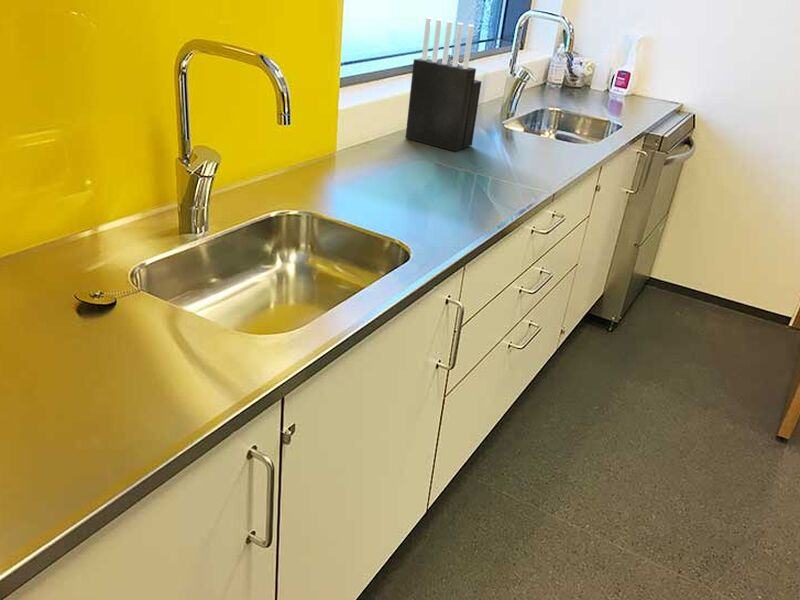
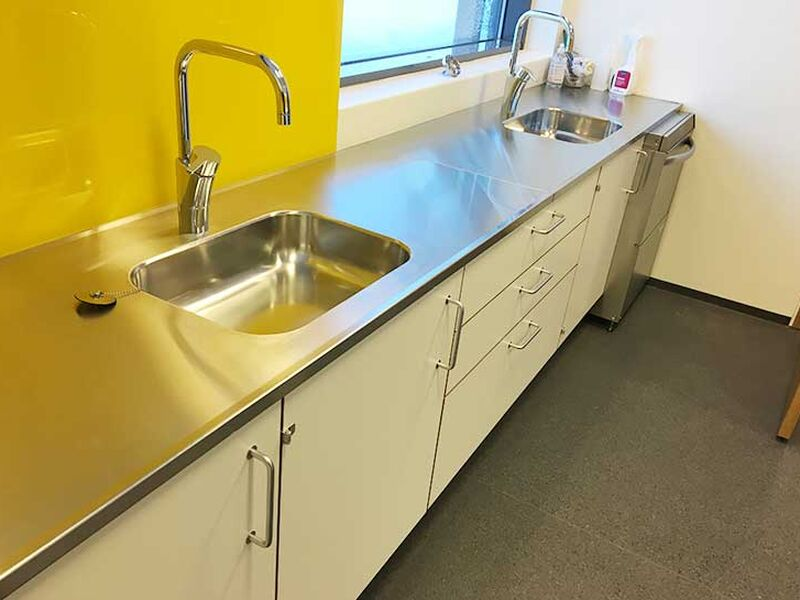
- knife block [404,16,483,153]
